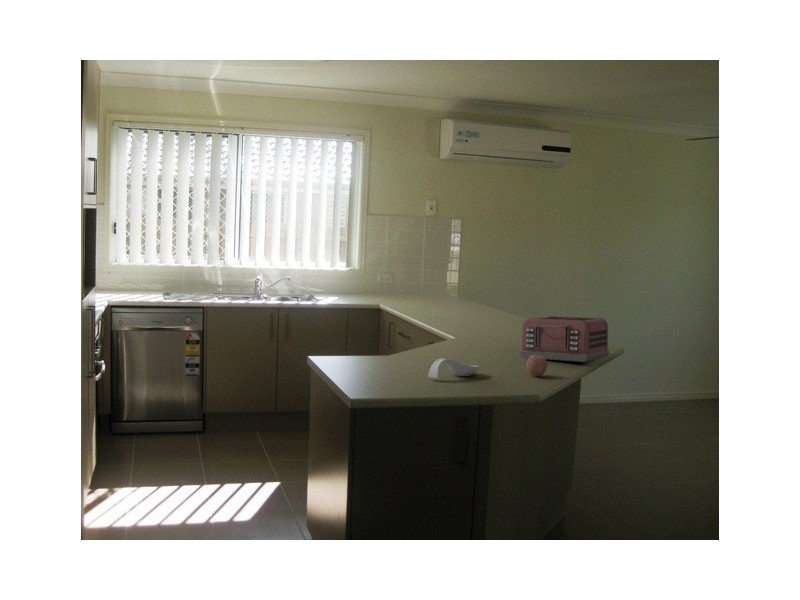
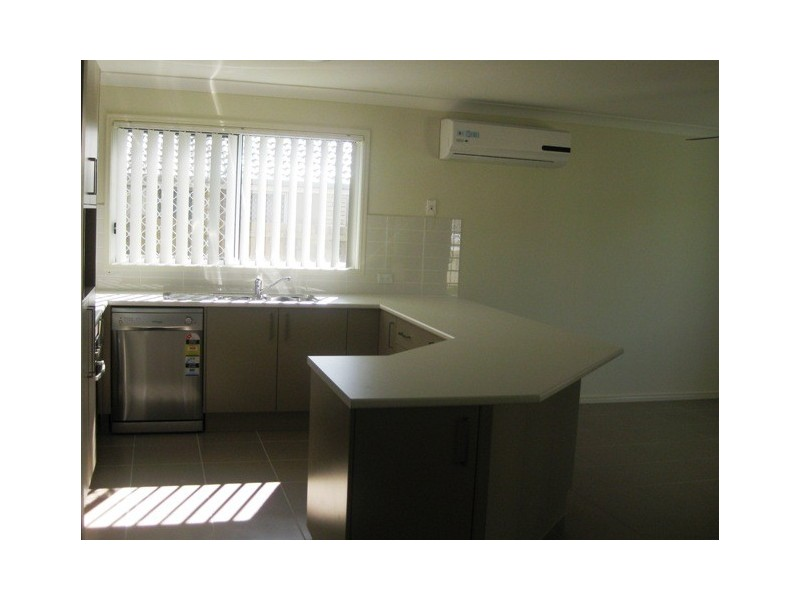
- fruit [526,355,548,377]
- spoon rest [427,357,480,380]
- toaster [519,315,610,363]
